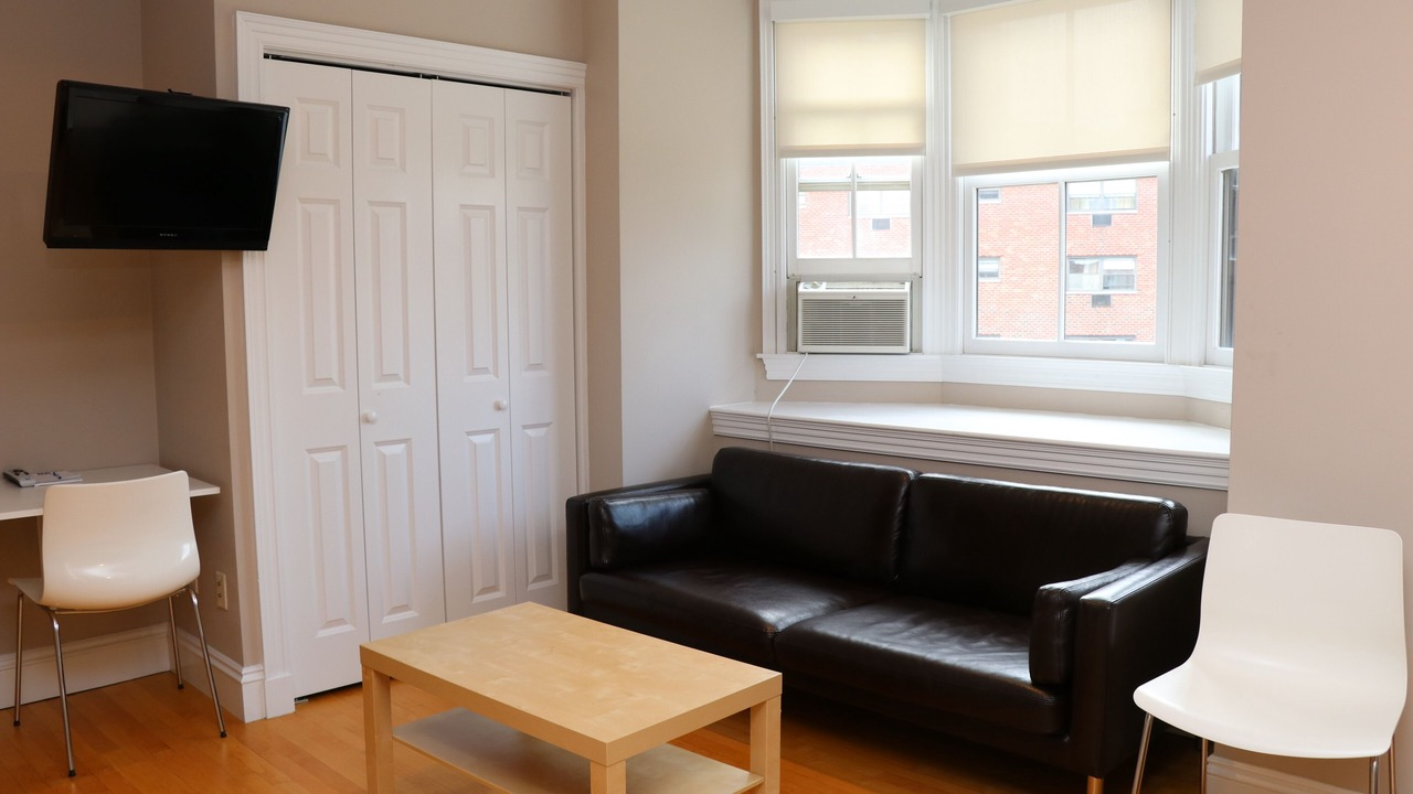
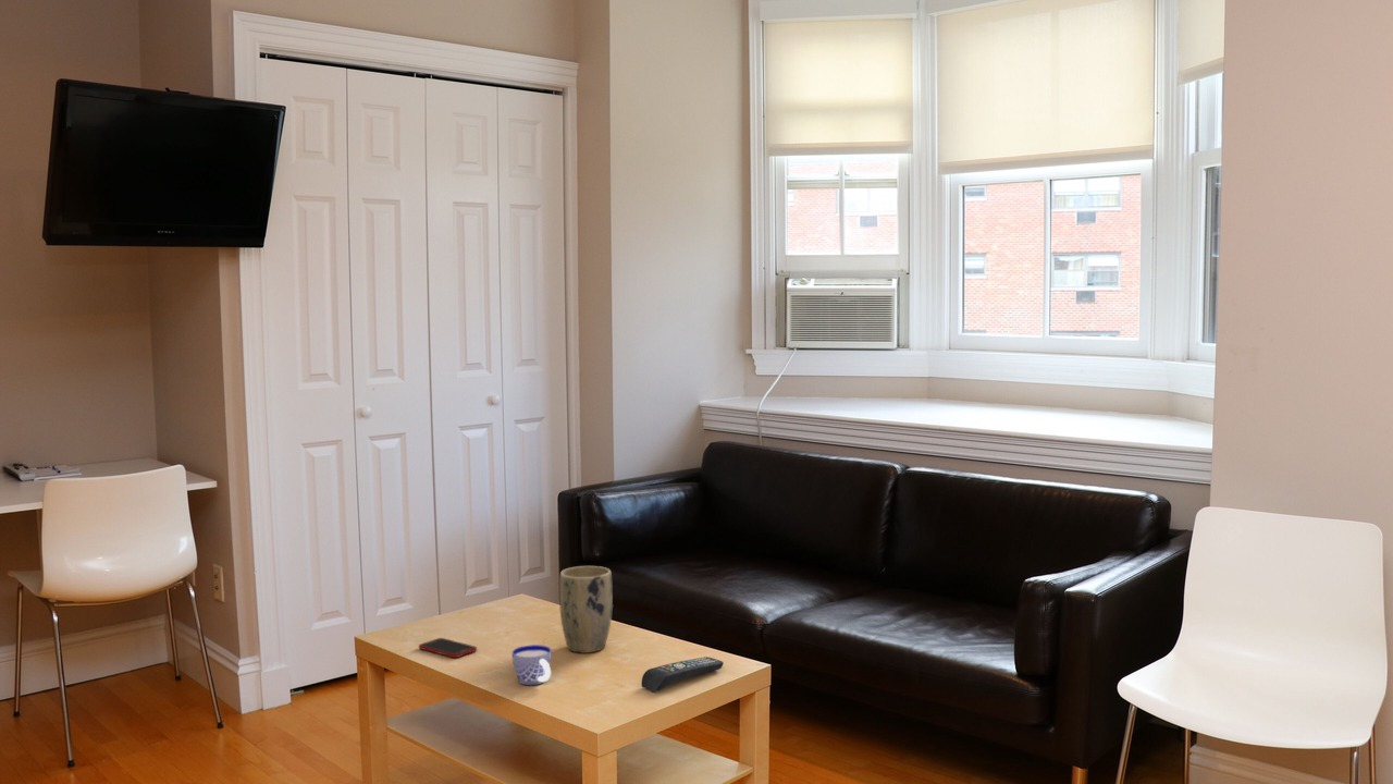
+ cell phone [418,637,478,659]
+ plant pot [558,565,614,654]
+ cup [511,644,553,686]
+ remote control [641,656,725,693]
